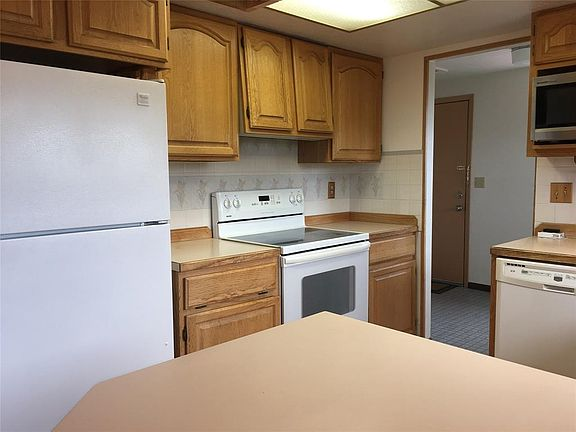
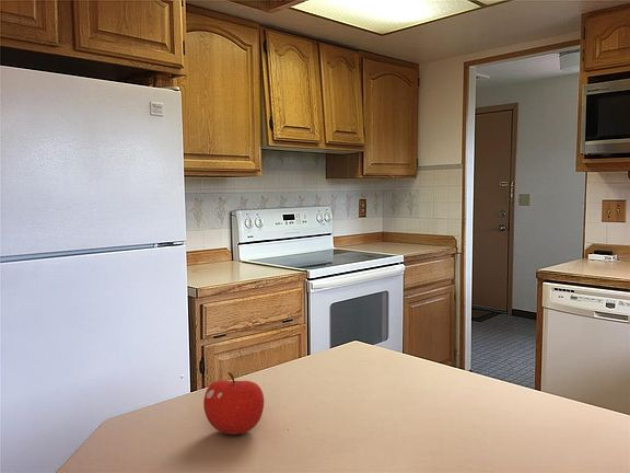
+ fruit [202,371,265,436]
